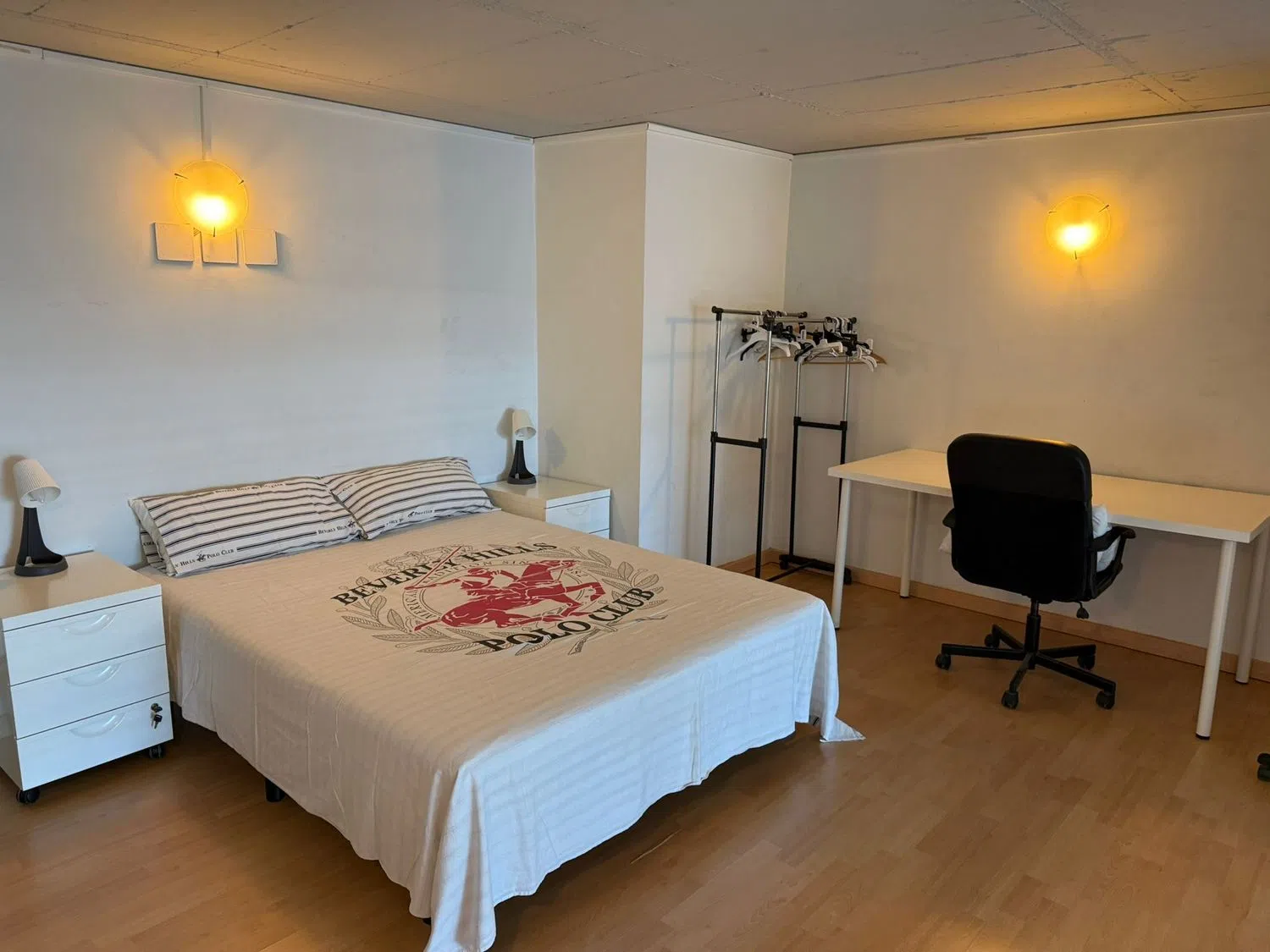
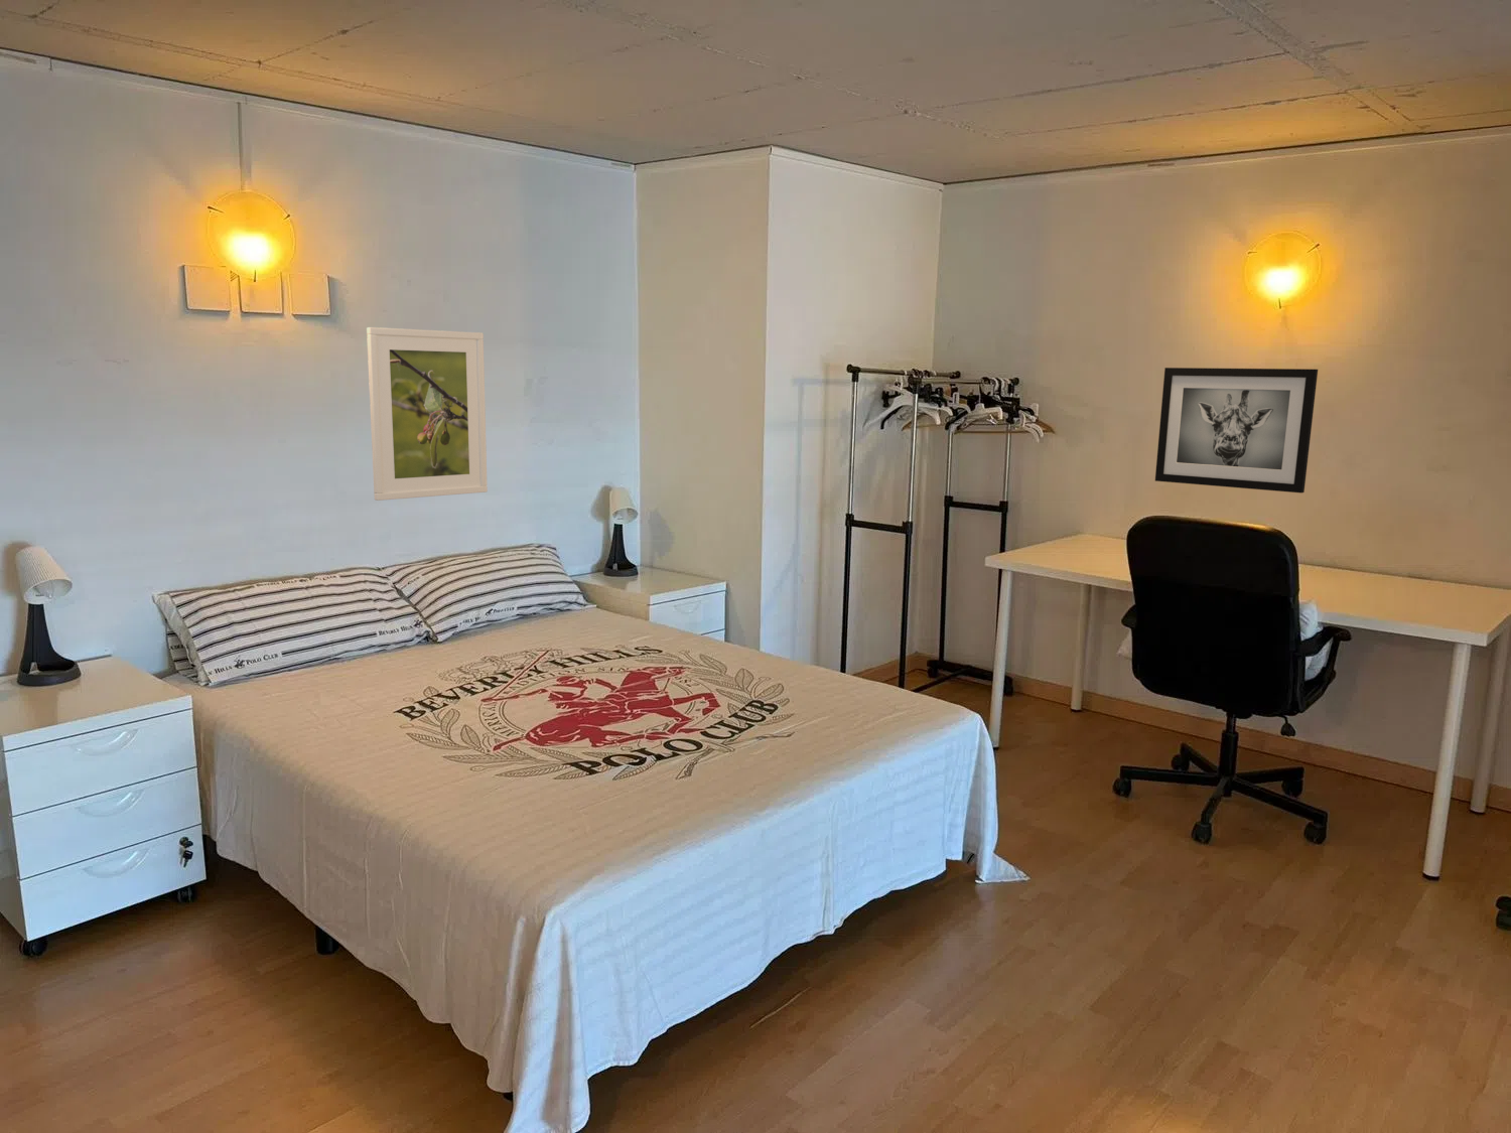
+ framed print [365,326,489,501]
+ wall art [1154,367,1318,494]
